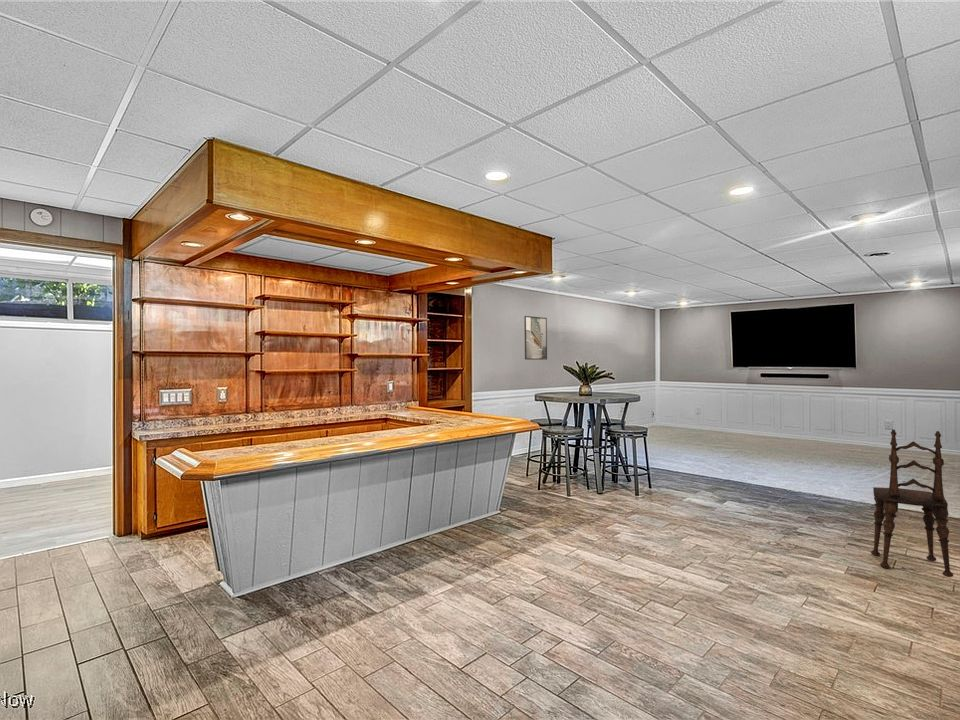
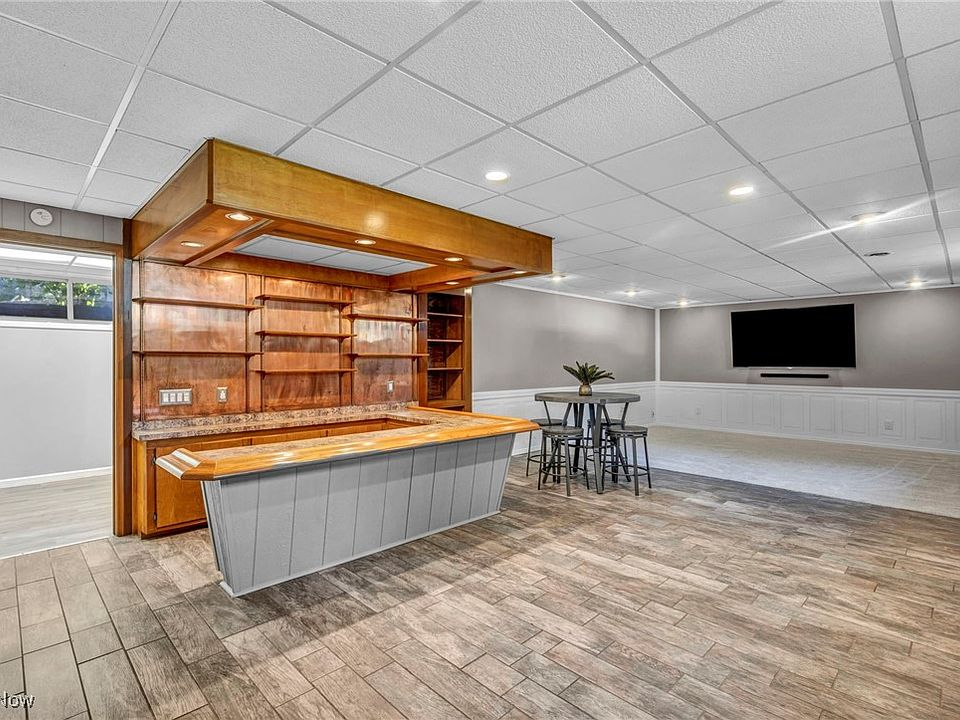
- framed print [523,315,548,361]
- dining chair [870,428,954,578]
